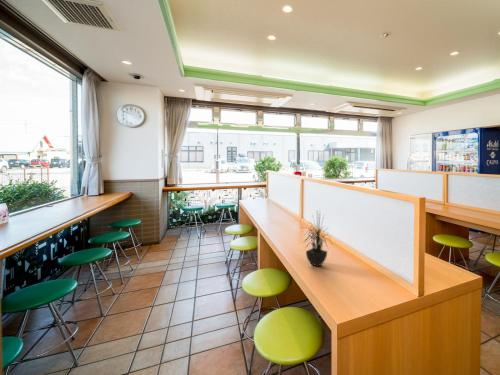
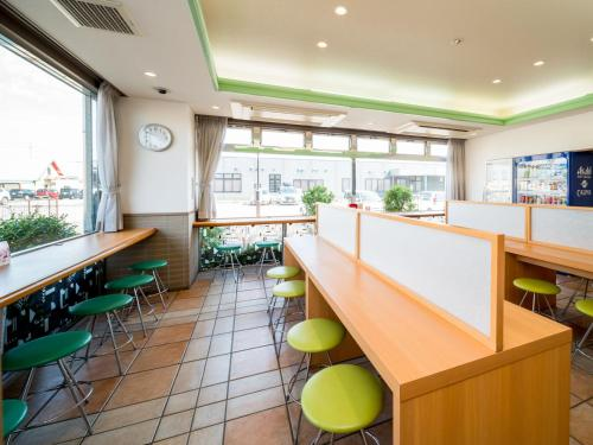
- potted plant [301,205,333,268]
